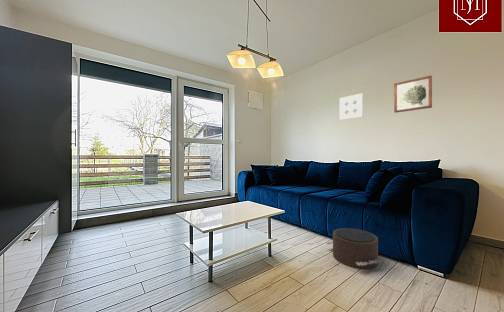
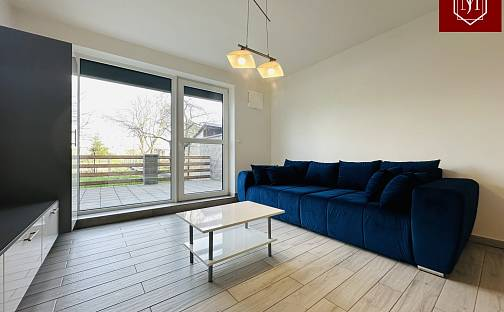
- wall art [393,75,433,114]
- pouf [325,227,382,270]
- wall art [339,92,364,121]
